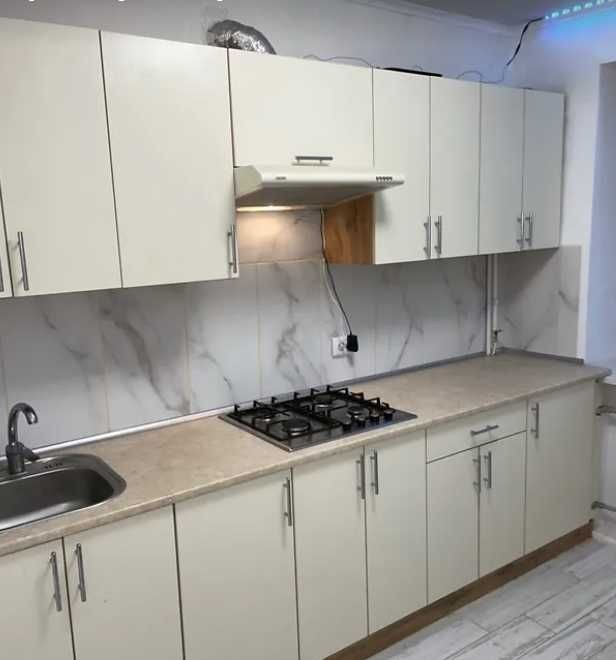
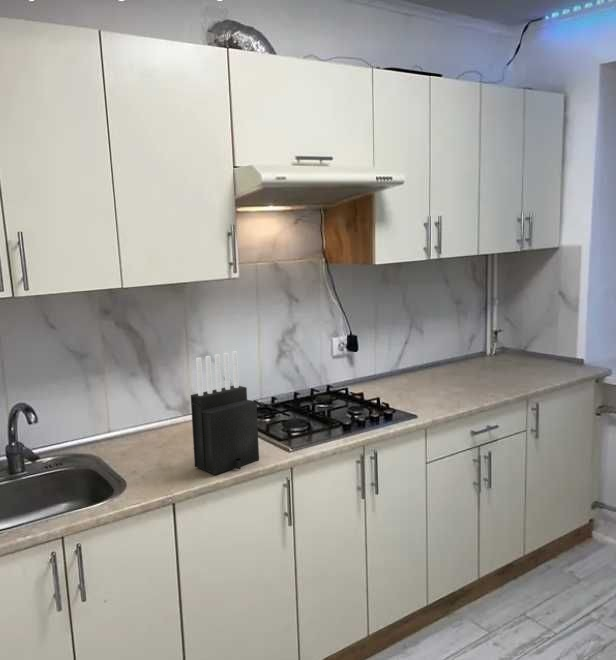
+ knife block [190,350,260,476]
